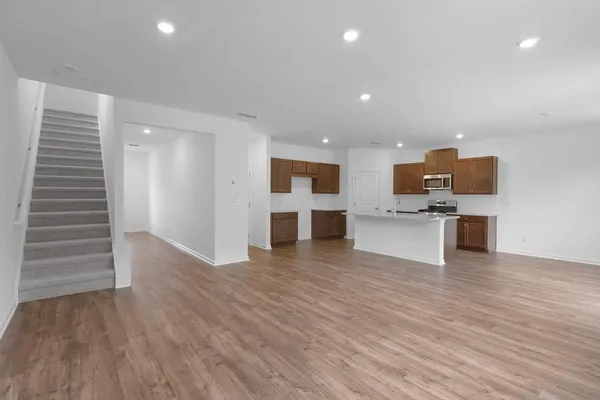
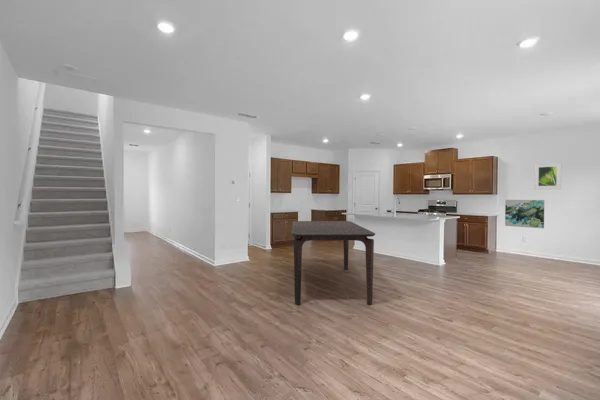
+ dining table [291,220,376,306]
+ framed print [533,162,562,190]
+ wall art [504,199,545,229]
